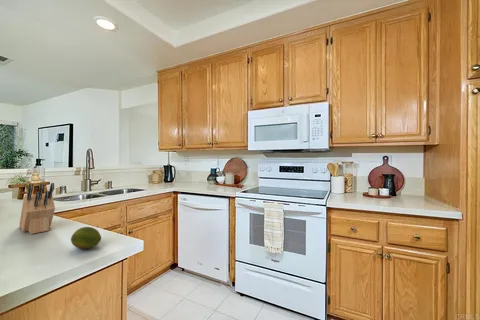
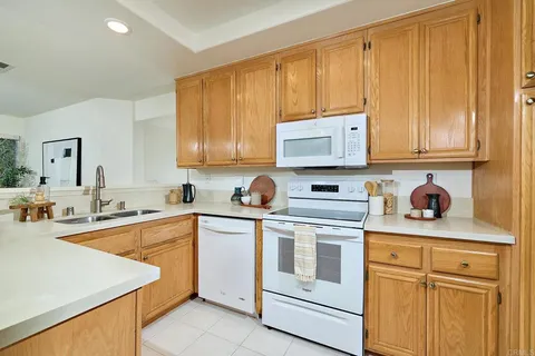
- knife block [18,182,56,235]
- fruit [70,226,102,250]
